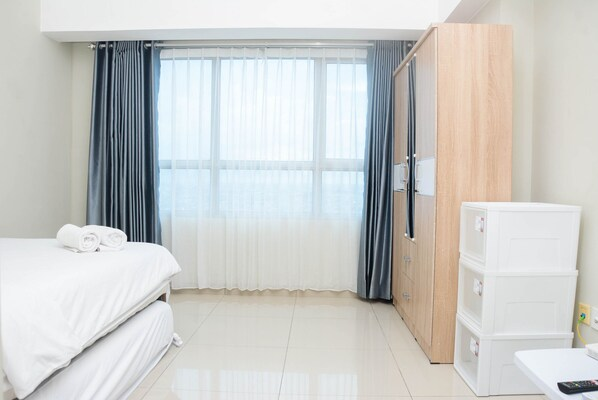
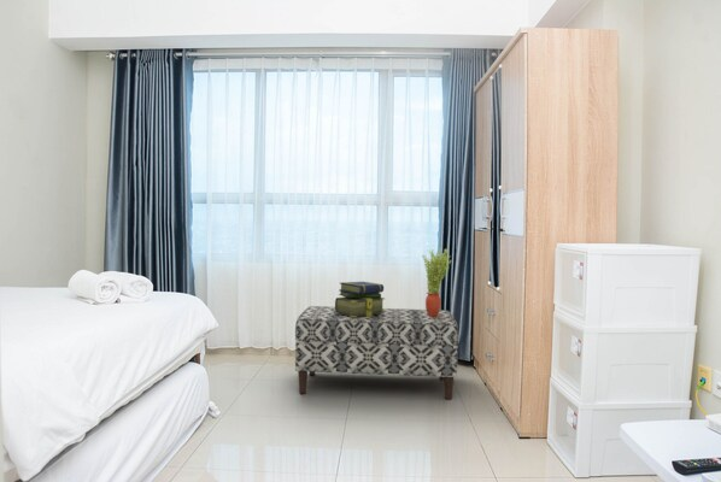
+ bench [294,305,459,401]
+ stack of books [334,281,386,317]
+ potted plant [421,248,452,317]
